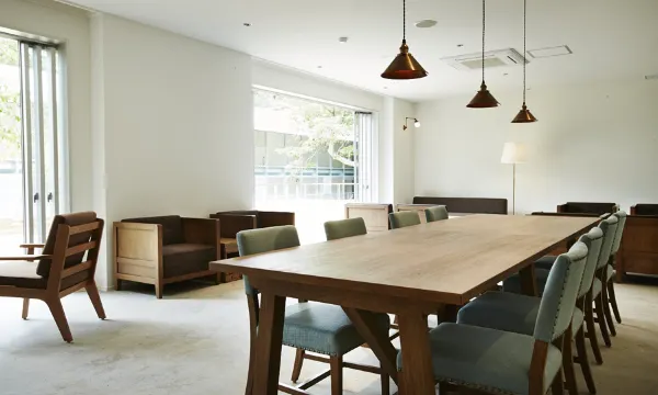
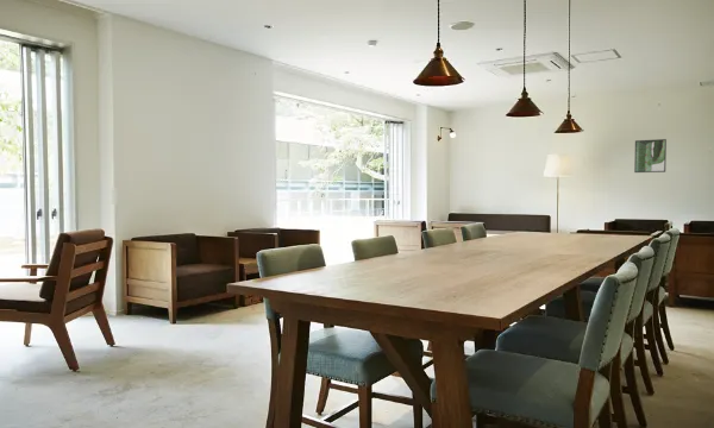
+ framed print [633,138,668,174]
